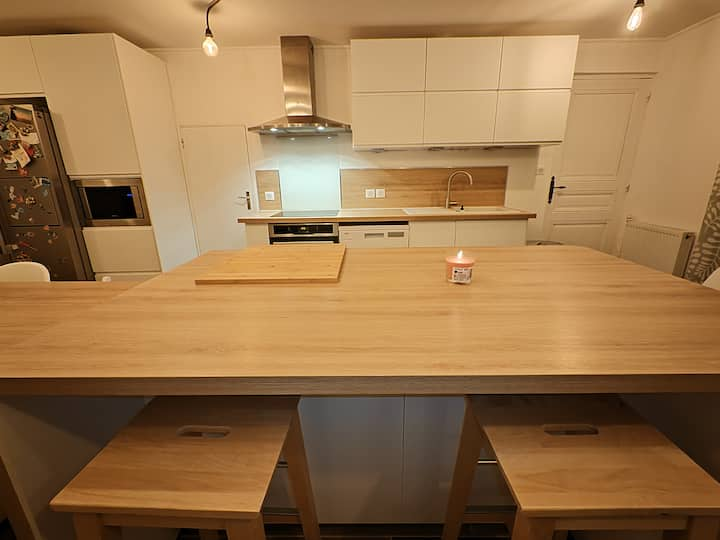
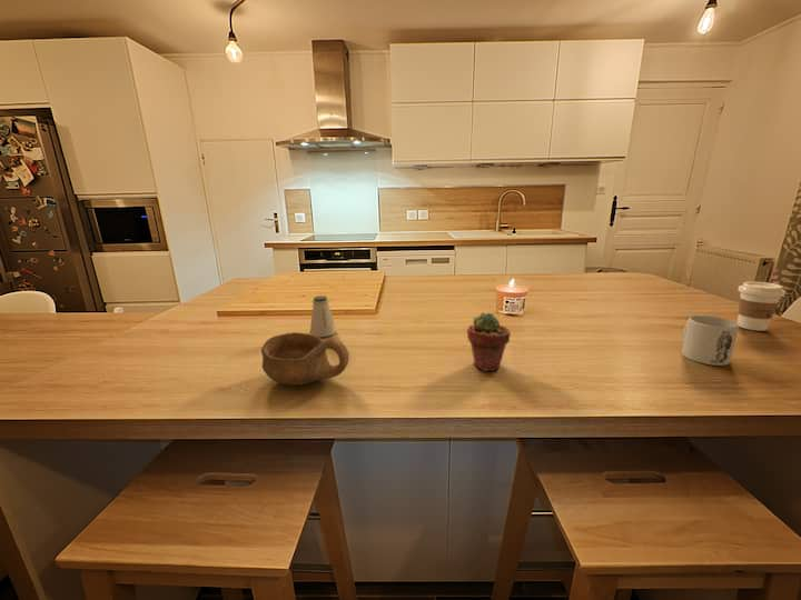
+ bowl [260,331,350,387]
+ potted succulent [466,311,512,372]
+ saltshaker [309,294,337,338]
+ coffee cup [736,281,787,332]
+ mug [681,314,740,367]
